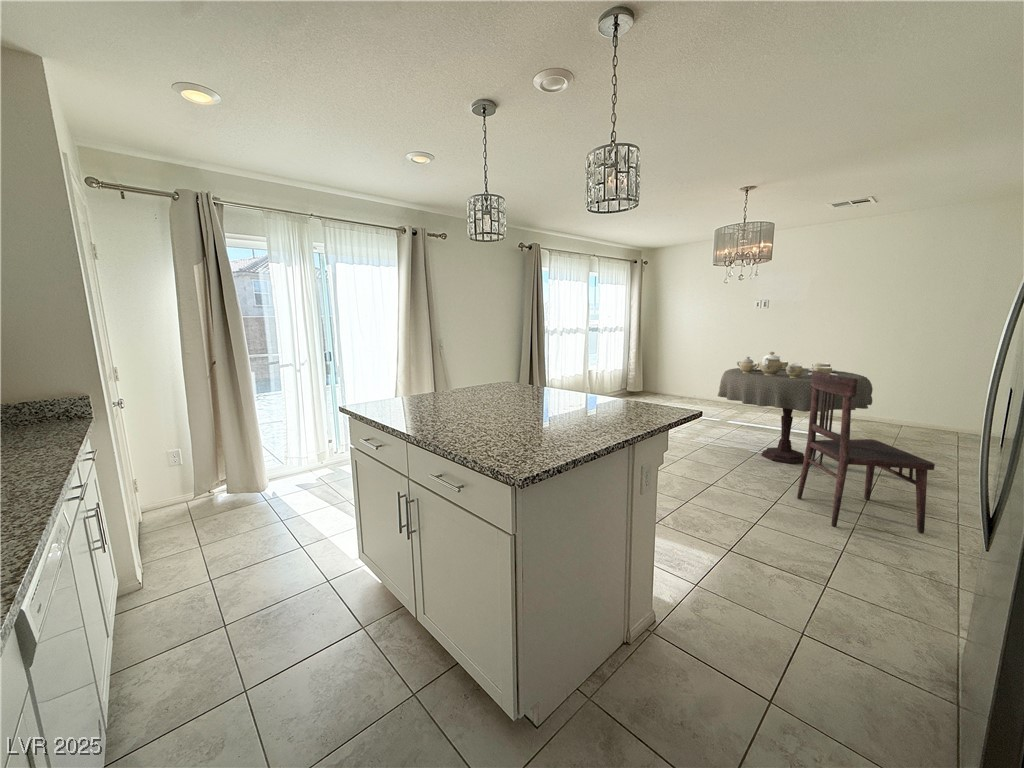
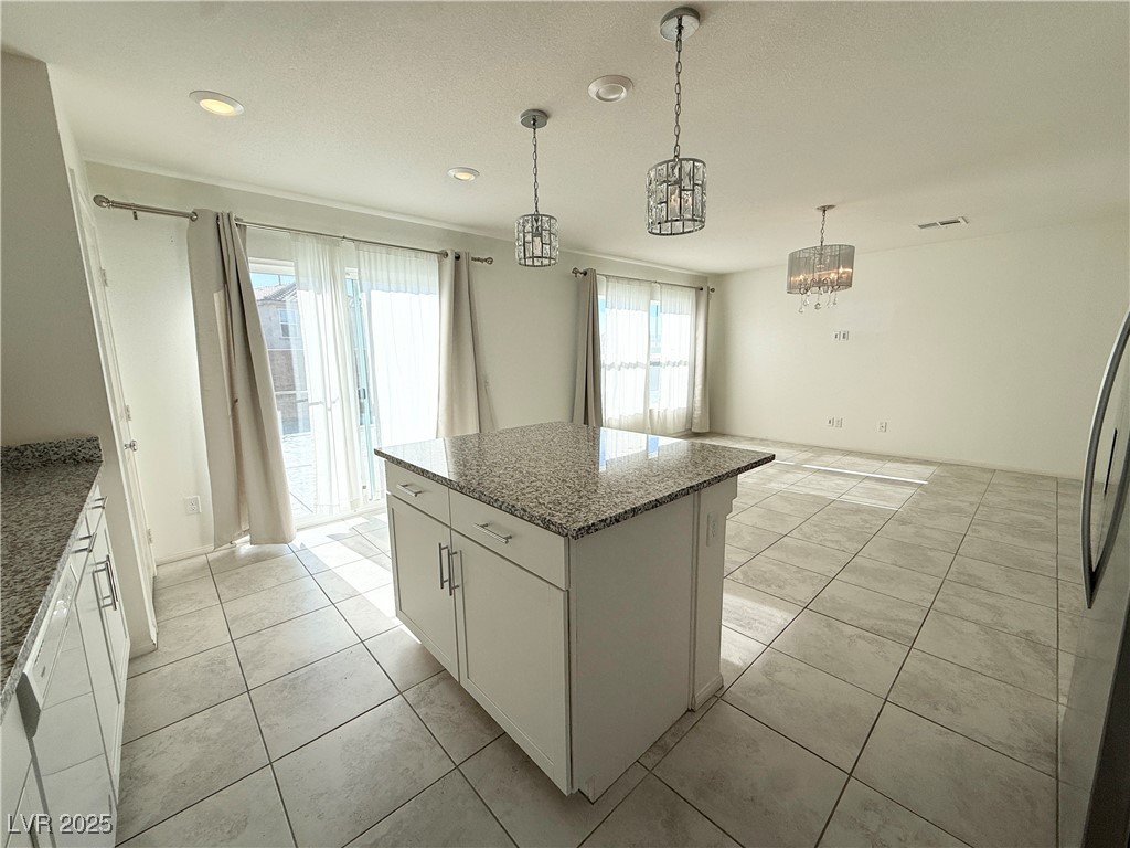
- dining table [717,351,874,465]
- dining chair [796,371,936,535]
